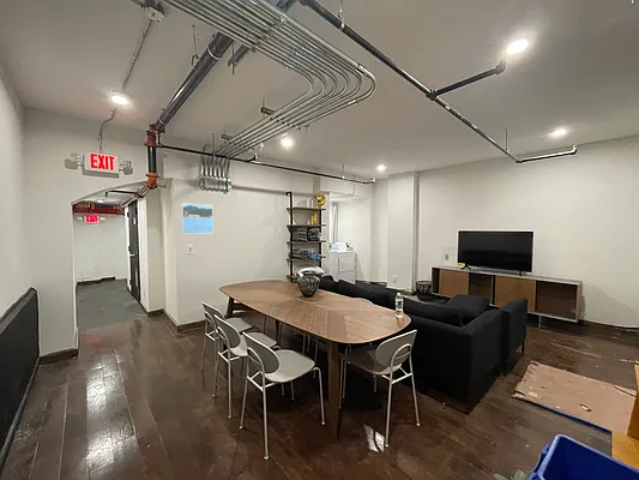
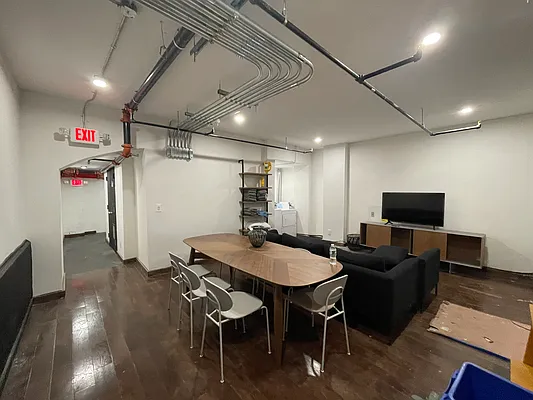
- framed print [181,202,215,235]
